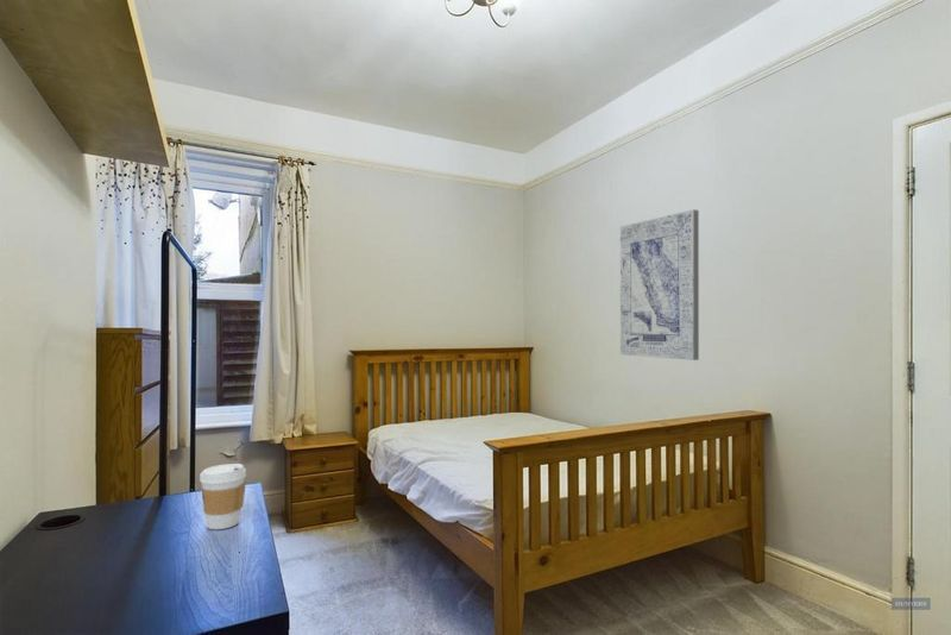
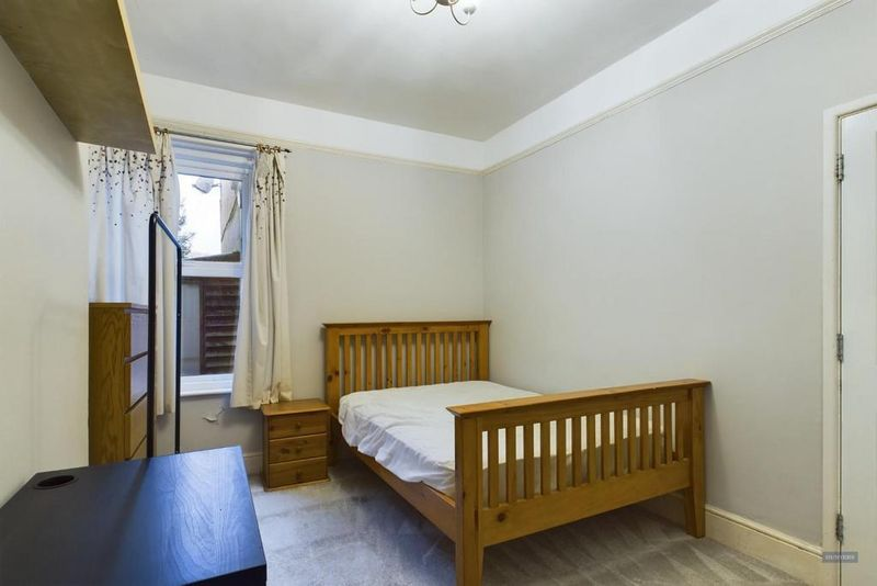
- wall art [619,208,700,361]
- coffee cup [199,463,247,530]
